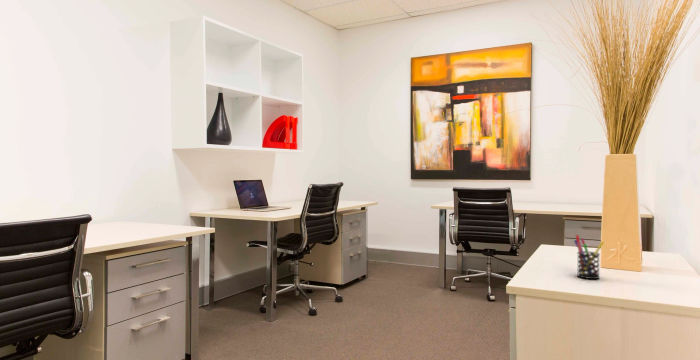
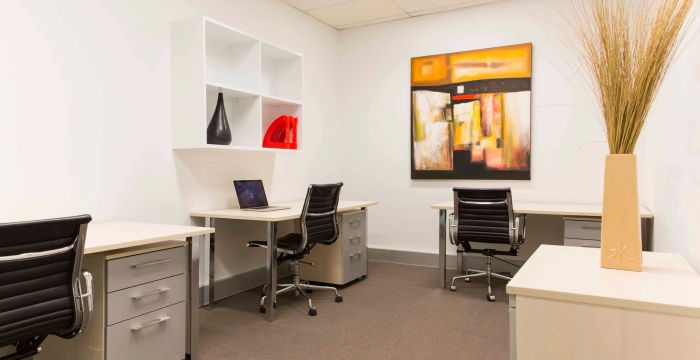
- pen holder [573,234,605,280]
